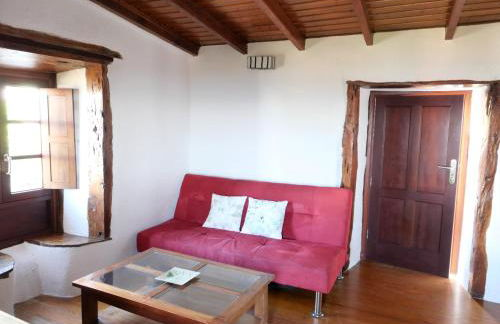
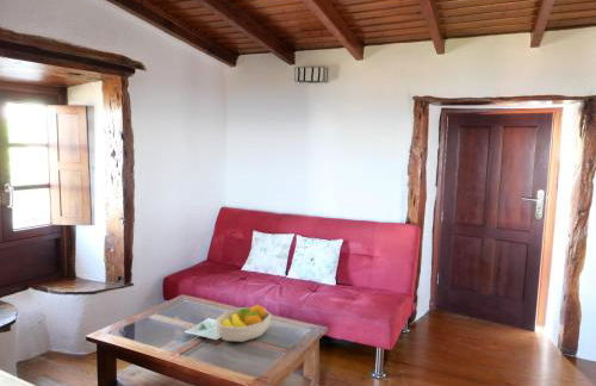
+ fruit bowl [215,304,273,343]
